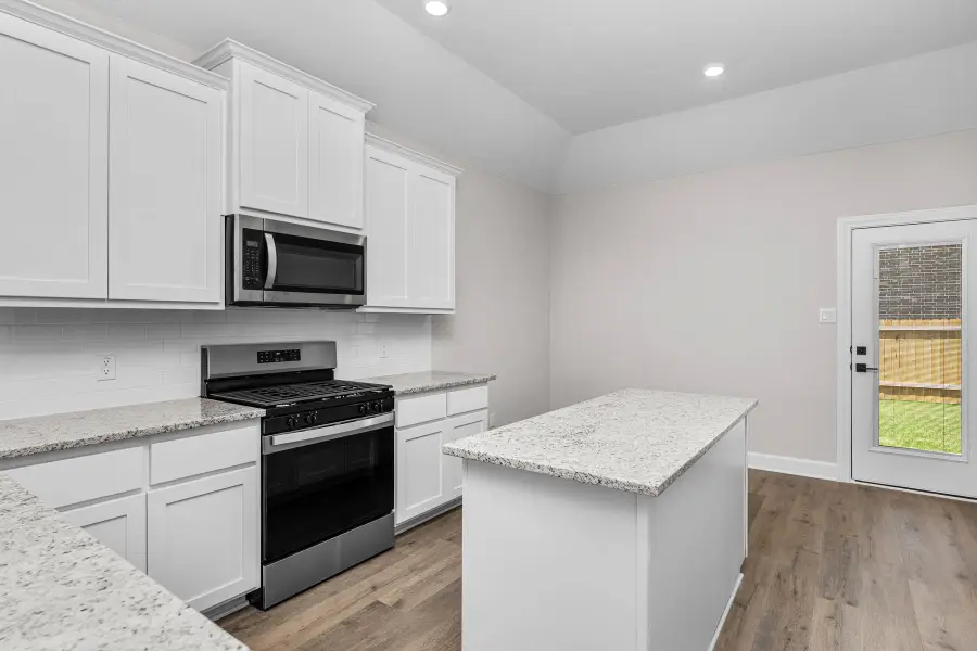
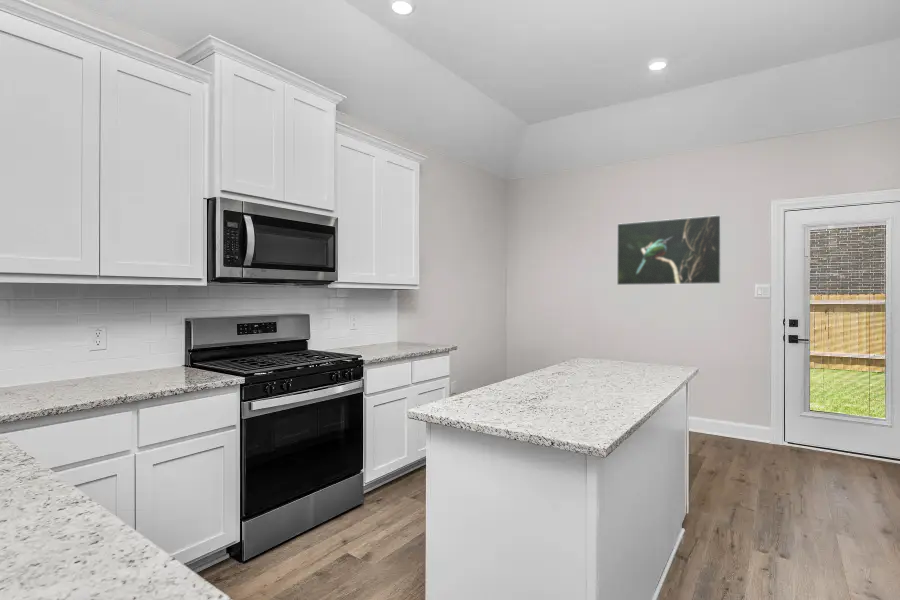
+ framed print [616,214,722,286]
